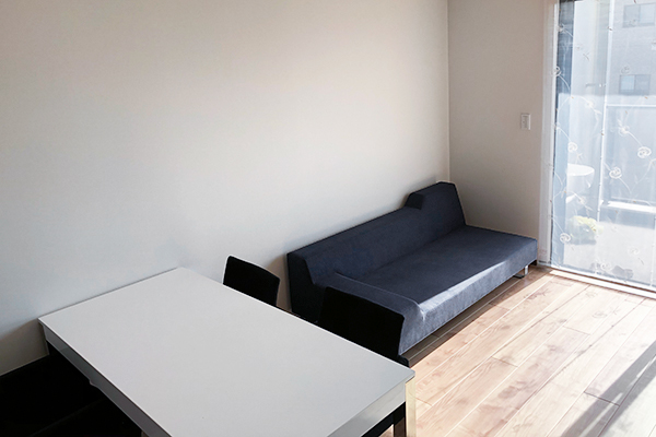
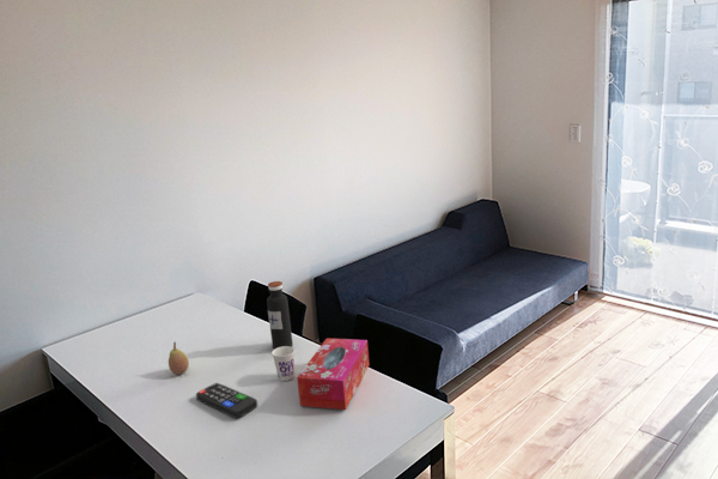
+ water bottle [266,280,294,350]
+ tissue box [296,338,371,411]
+ cup [270,346,296,382]
+ remote control [195,382,258,419]
+ fruit [168,340,190,375]
